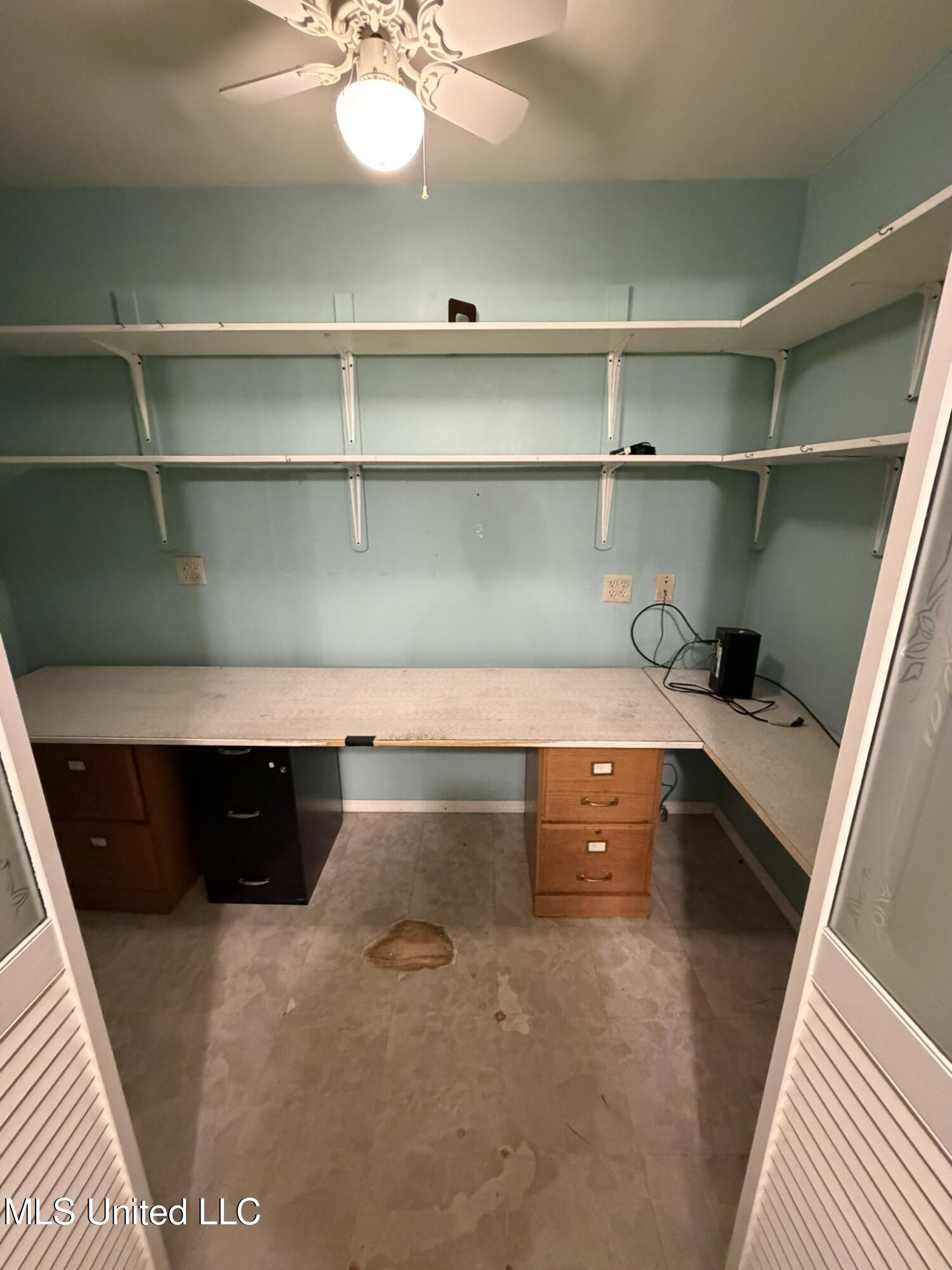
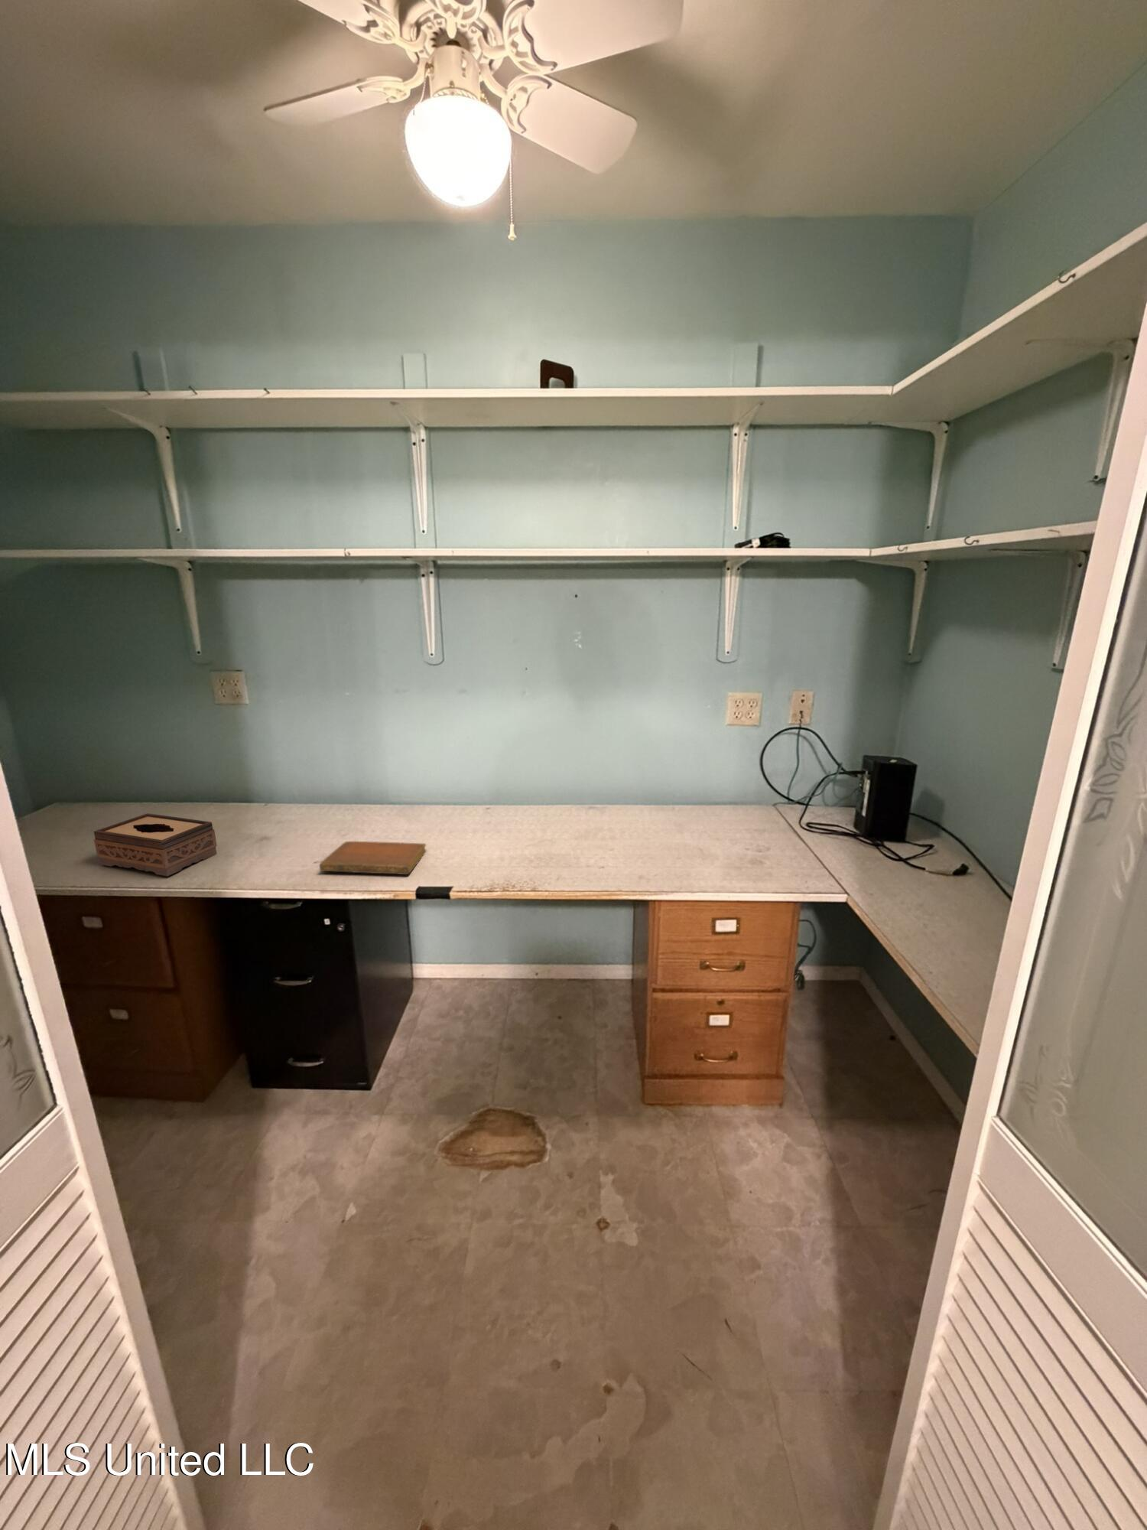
+ notebook [319,841,428,875]
+ tissue box [93,812,218,877]
